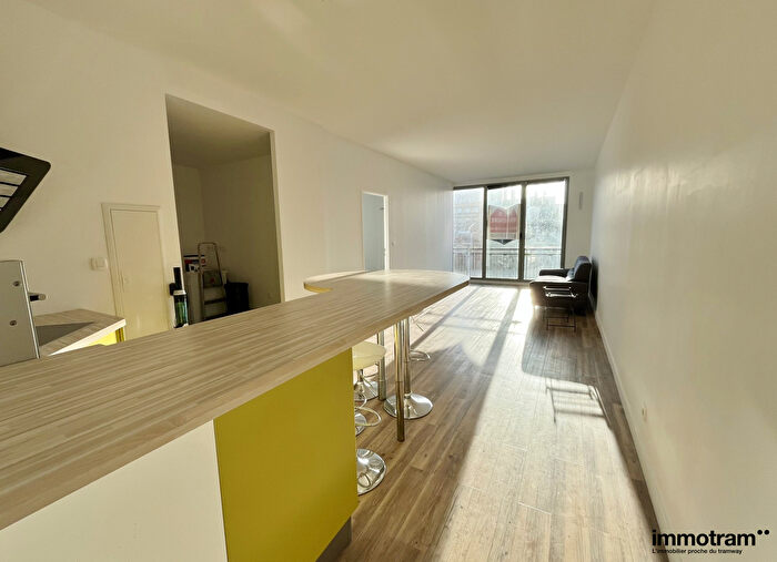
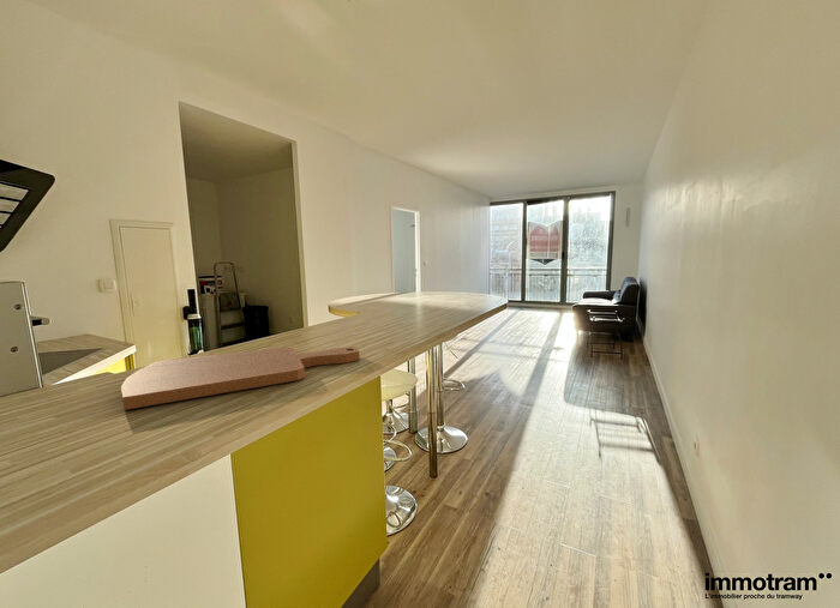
+ cutting board [120,345,360,411]
